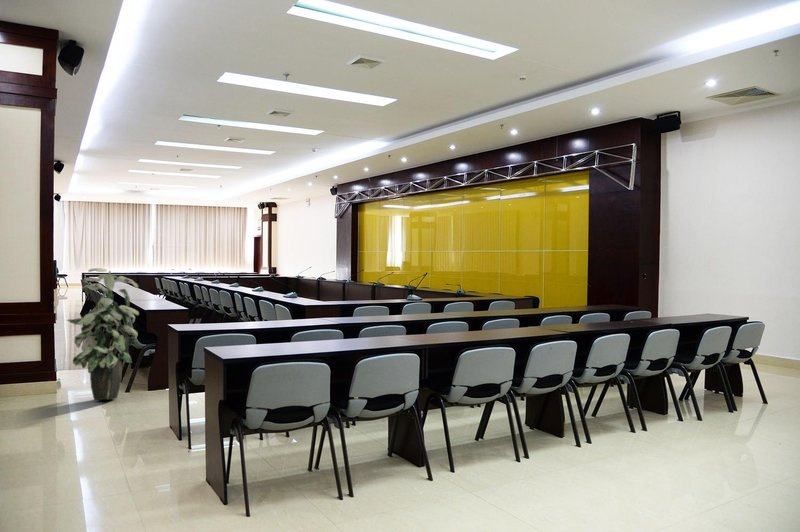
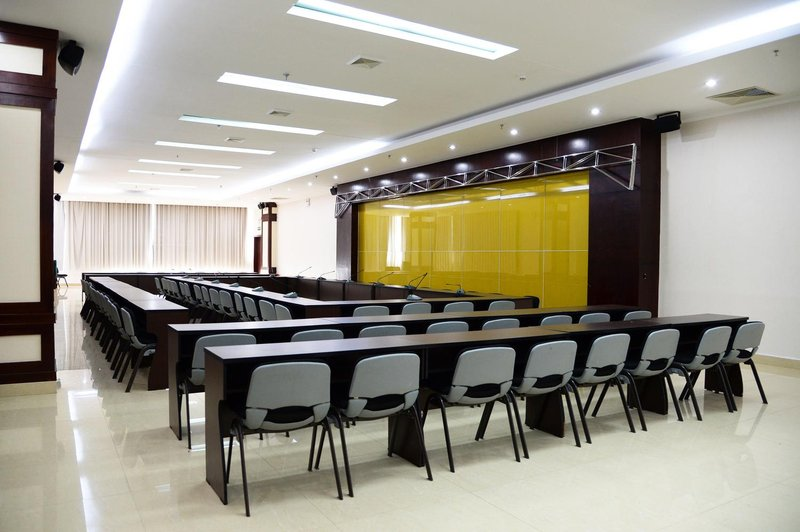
- indoor plant [66,267,140,401]
